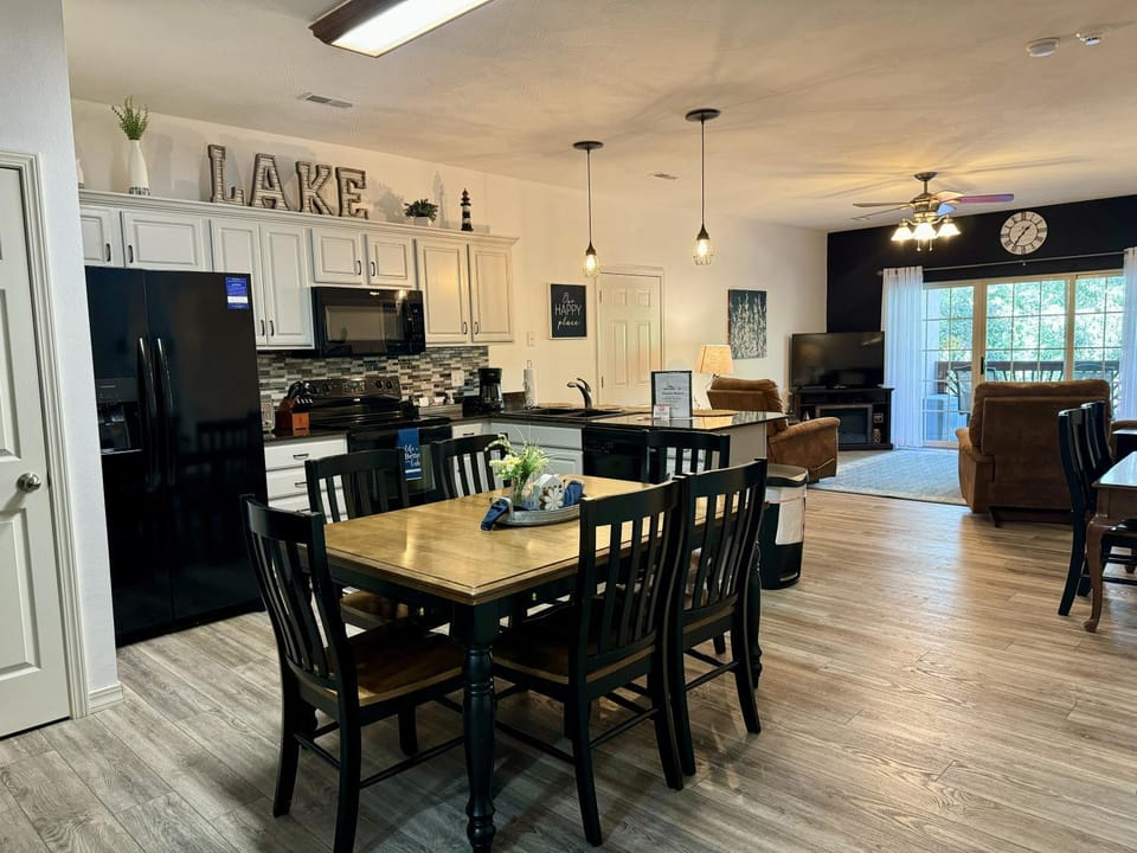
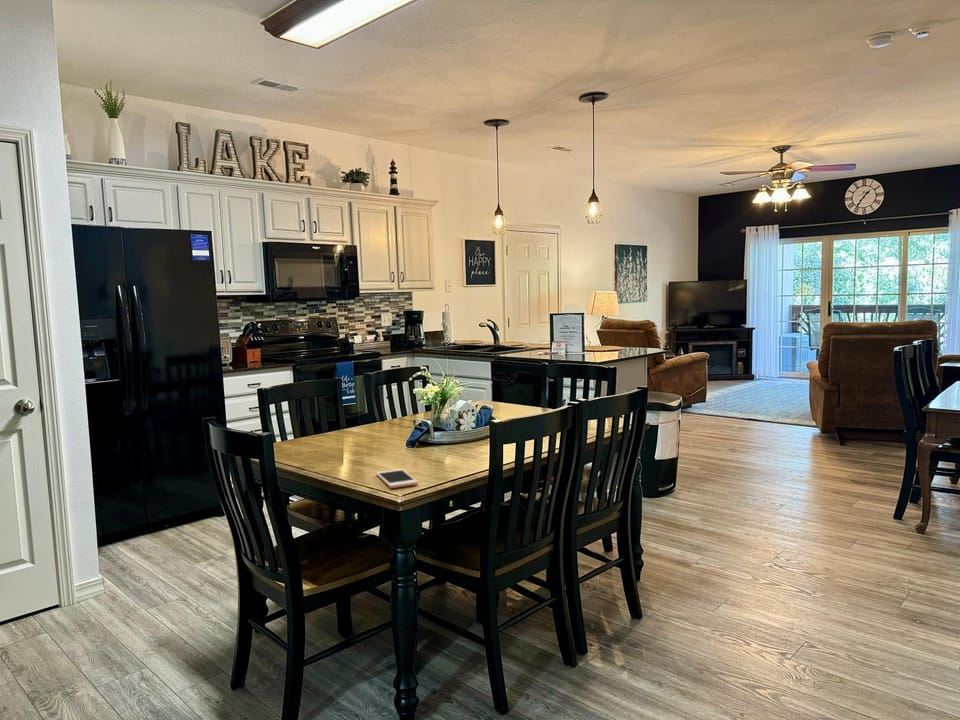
+ cell phone [375,468,419,489]
